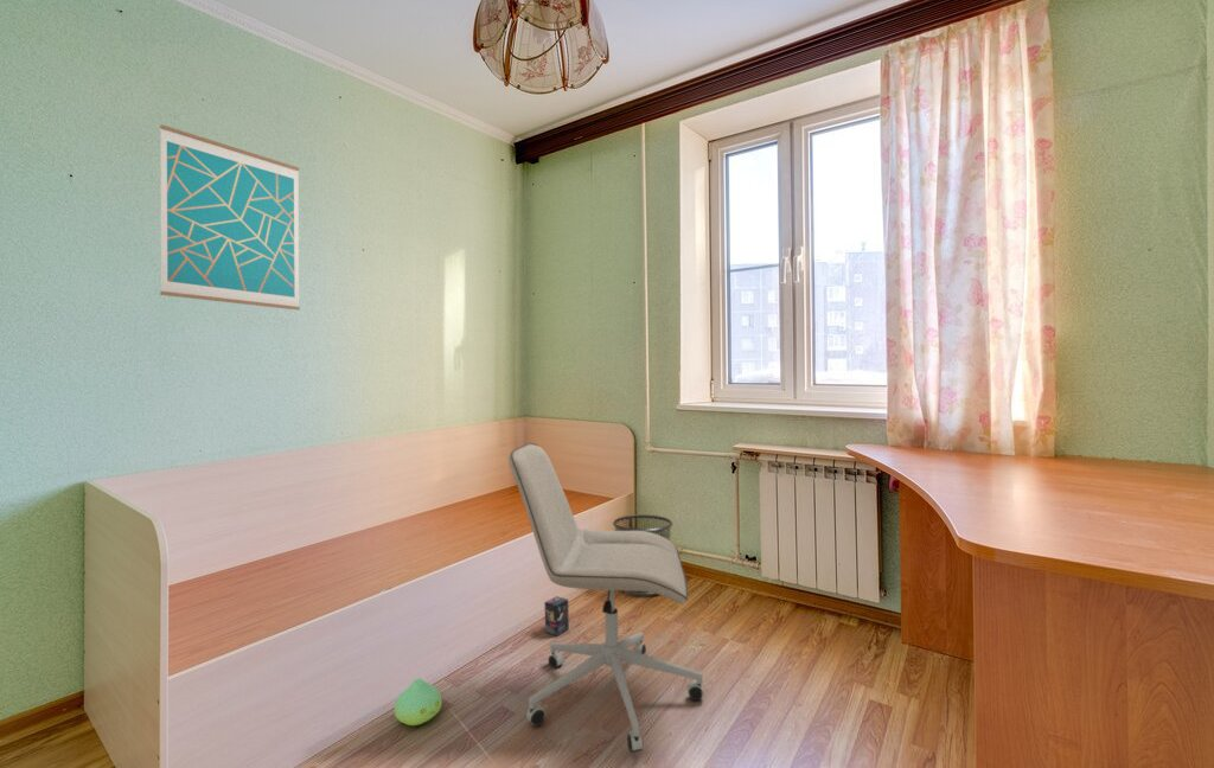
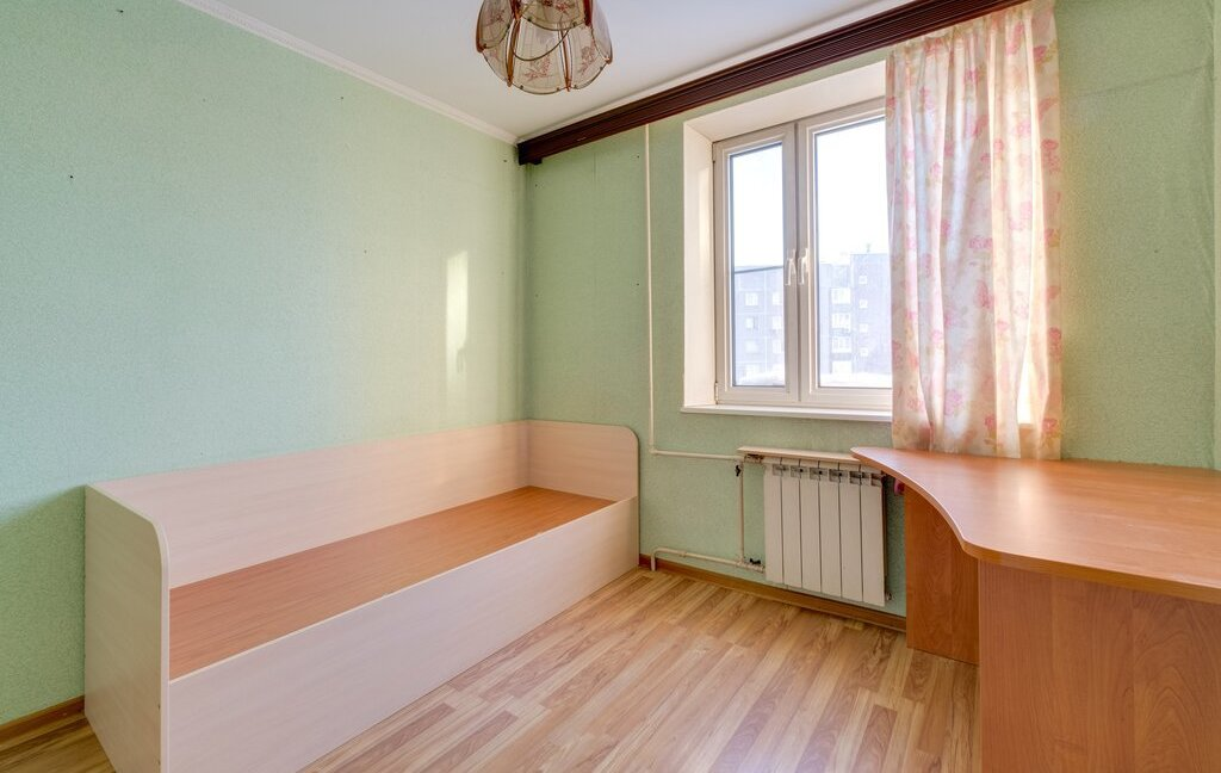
- waste bin [612,513,673,596]
- office chair [507,442,705,754]
- wall art [159,123,301,312]
- box [543,595,570,638]
- plush toy [394,677,443,727]
